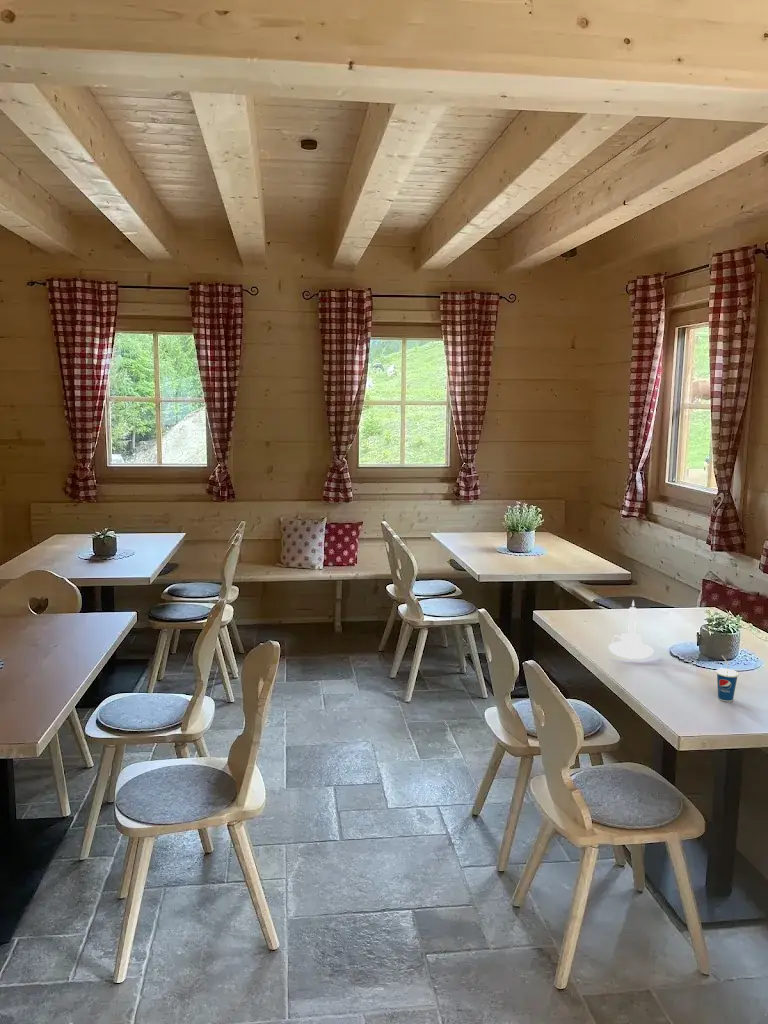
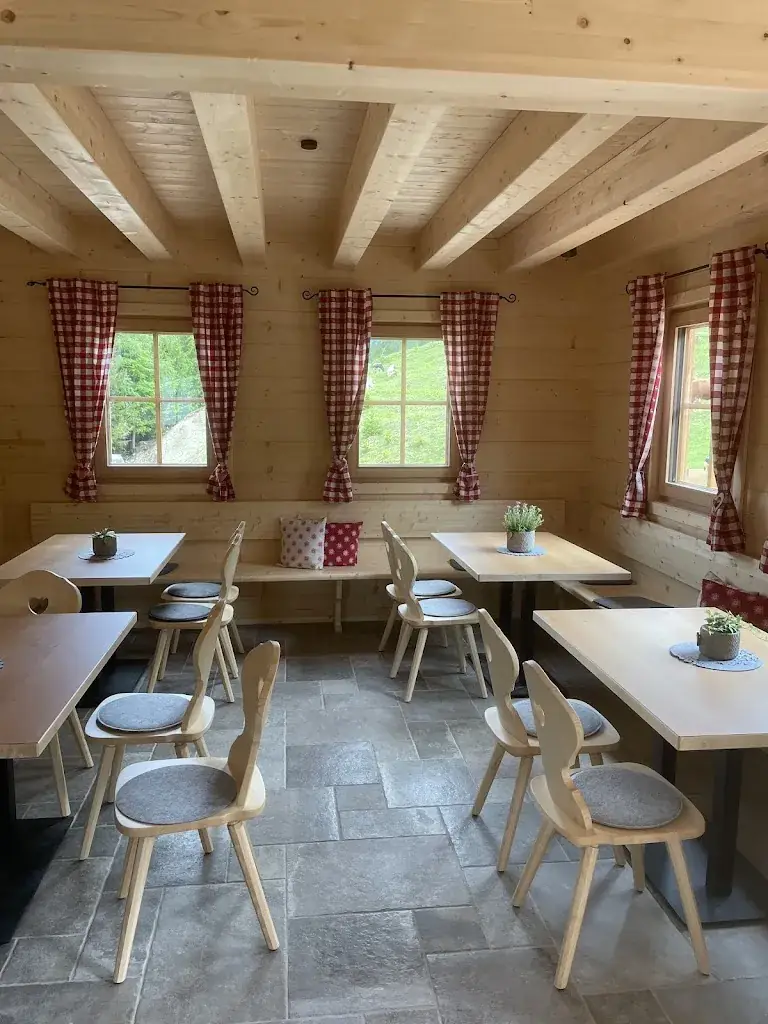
- candle holder [608,599,654,660]
- cup [715,655,740,703]
